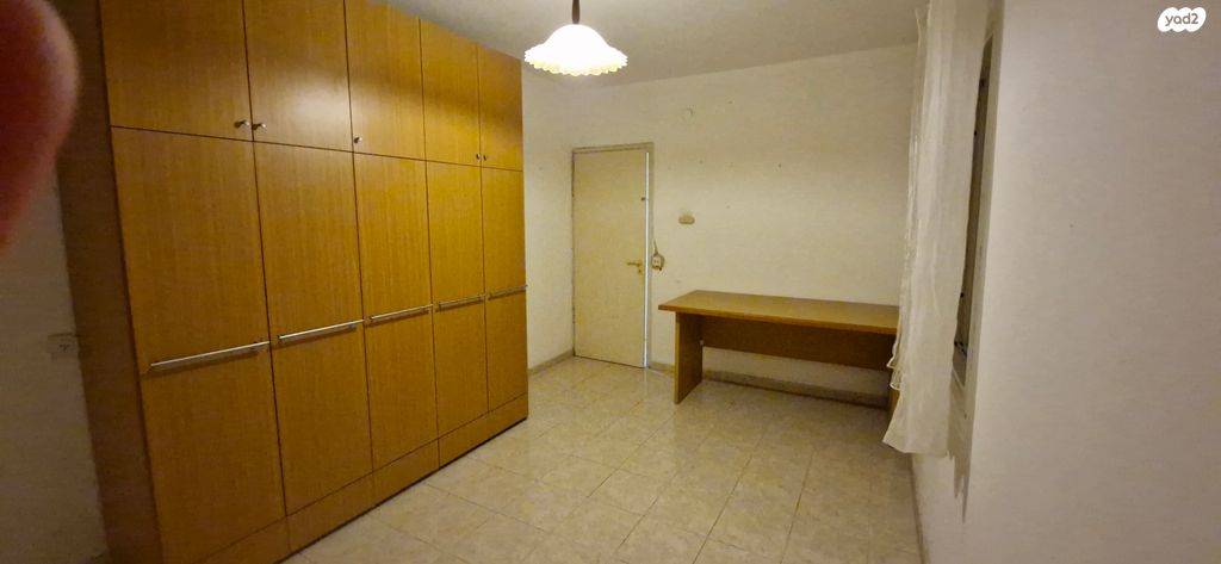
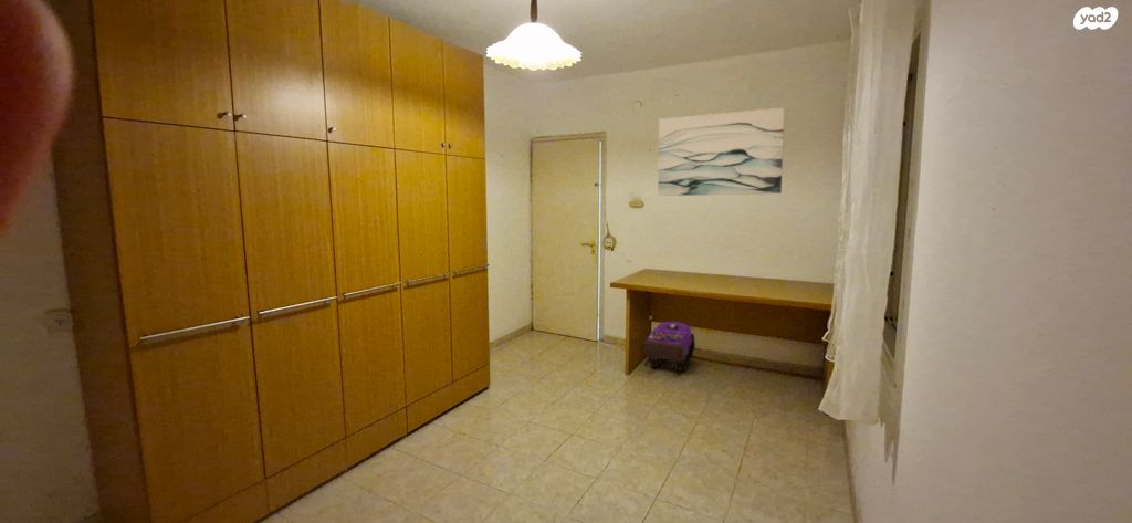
+ wall art [657,107,786,197]
+ backpack [641,320,696,373]
